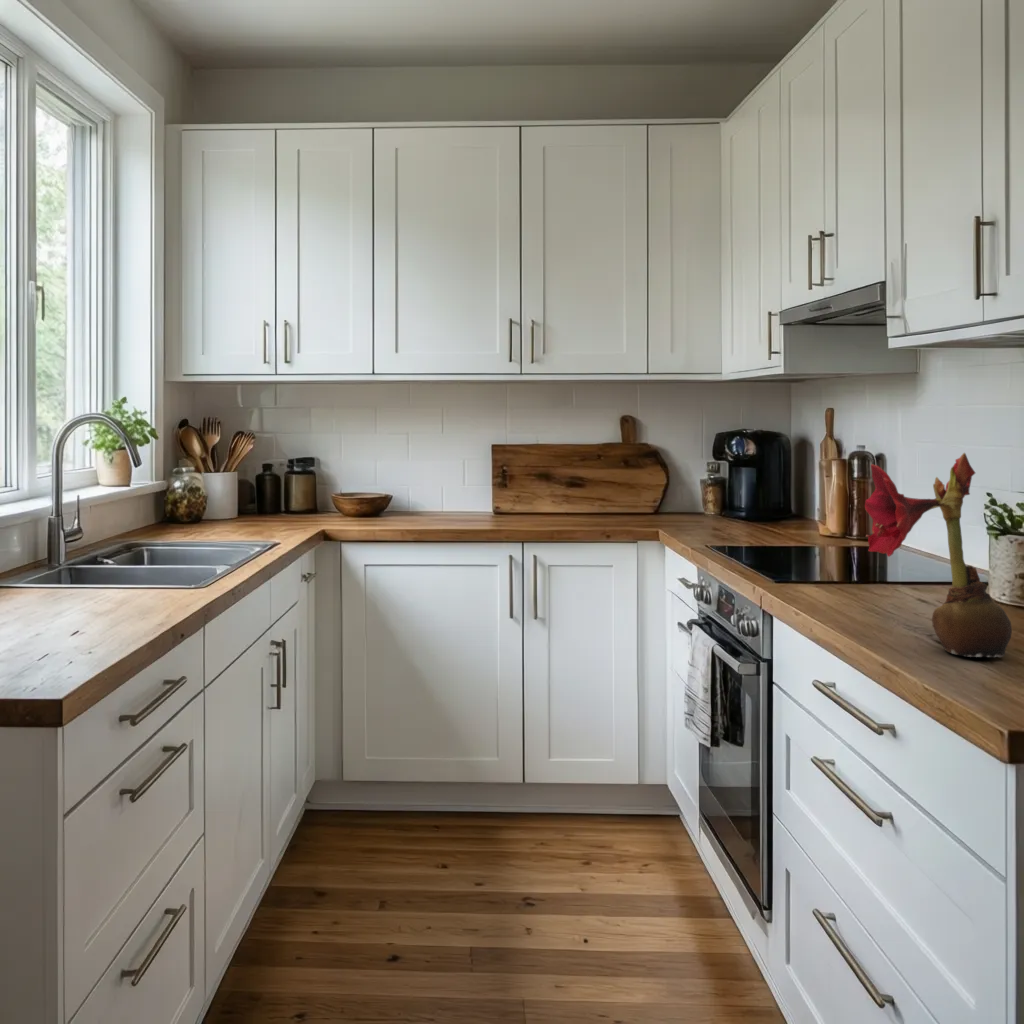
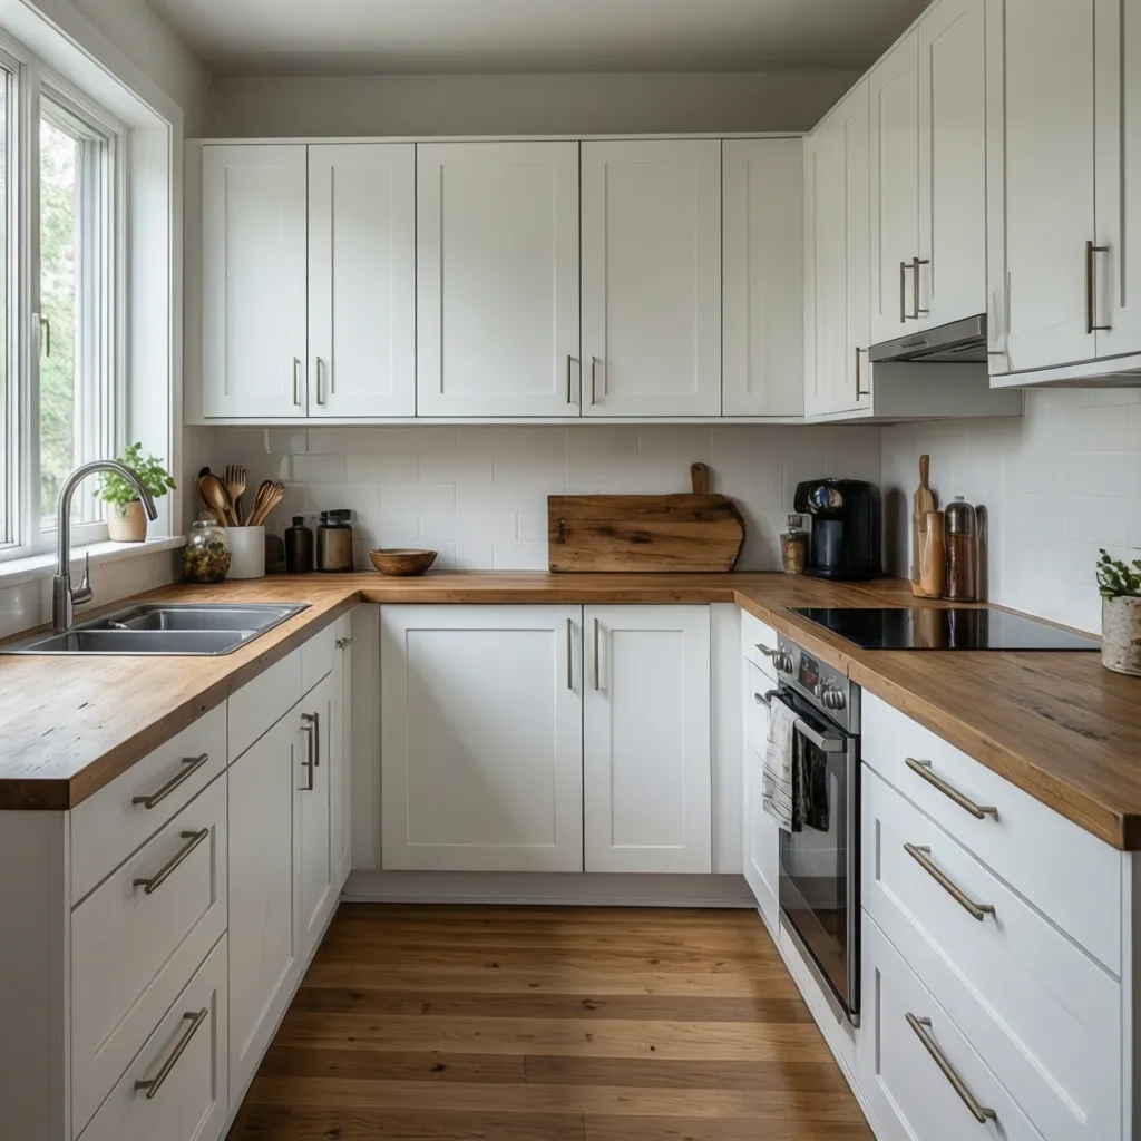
- flower [864,452,1013,658]
